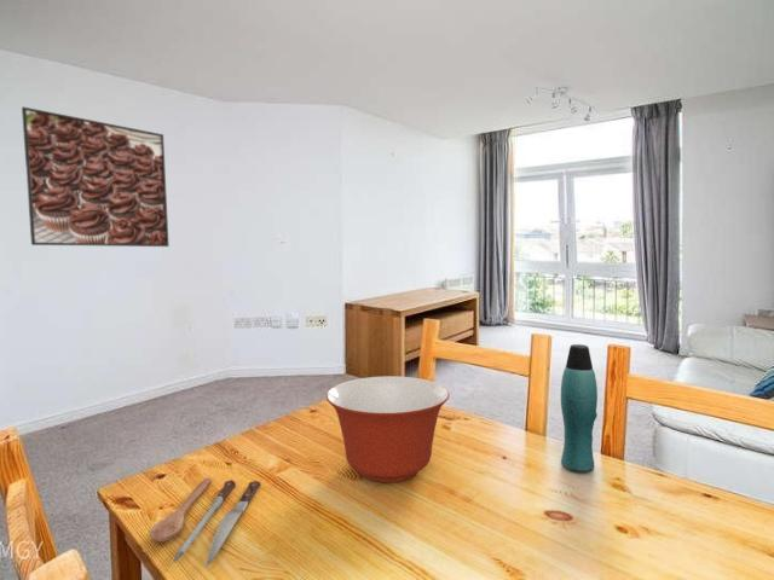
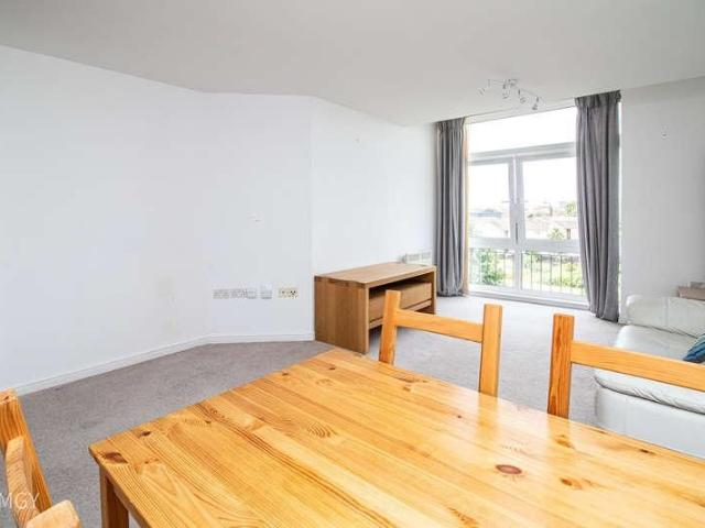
- mixing bowl [325,375,450,483]
- spoon [149,476,261,570]
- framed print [21,106,171,248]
- bottle [560,343,599,474]
